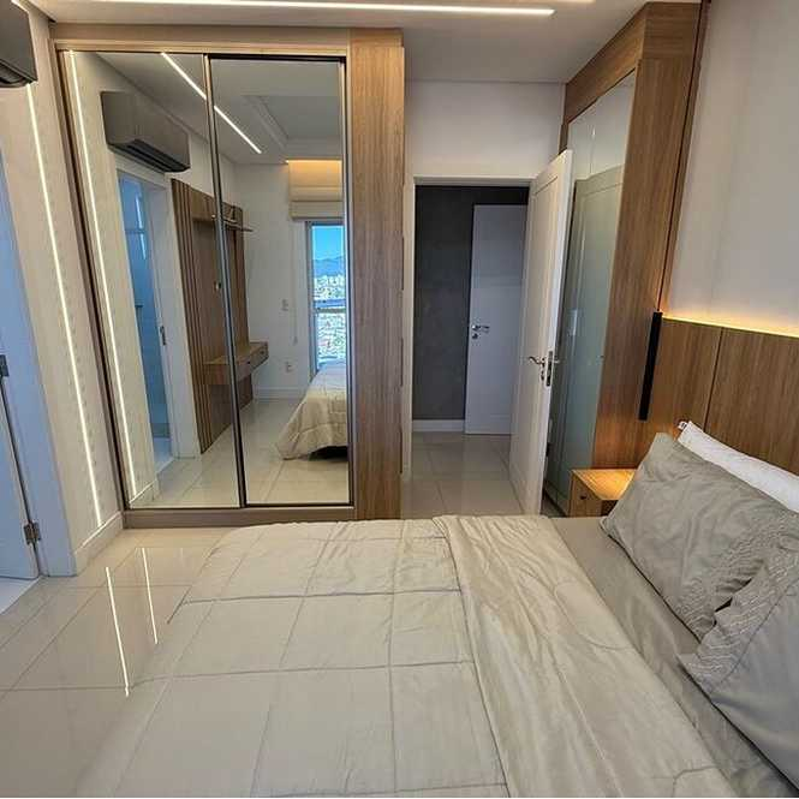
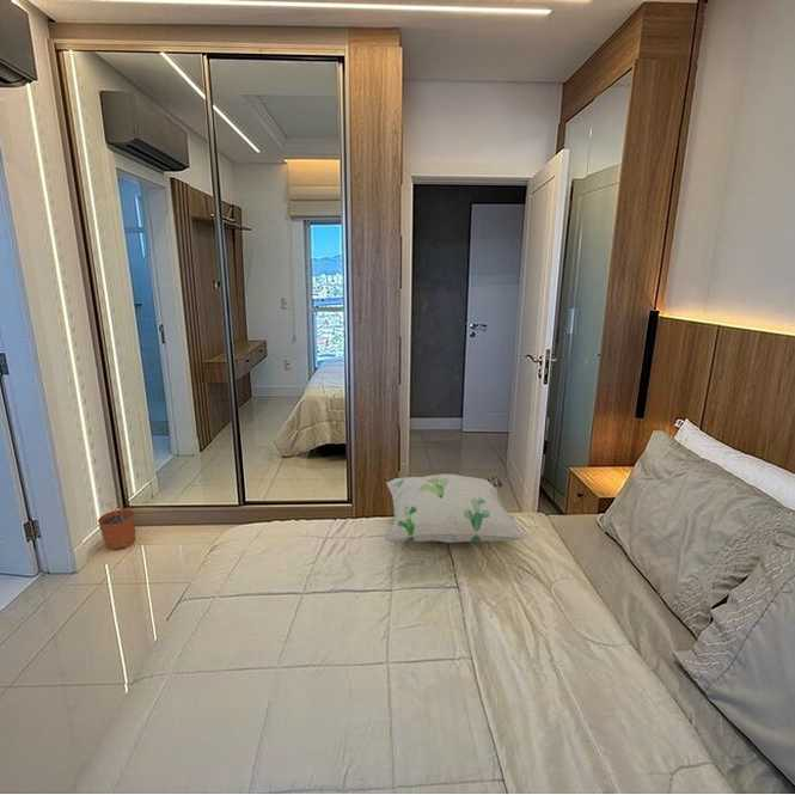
+ plant pot [97,501,136,551]
+ decorative pillow [384,473,531,544]
